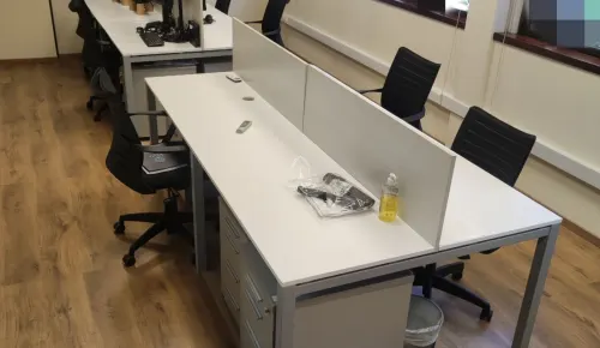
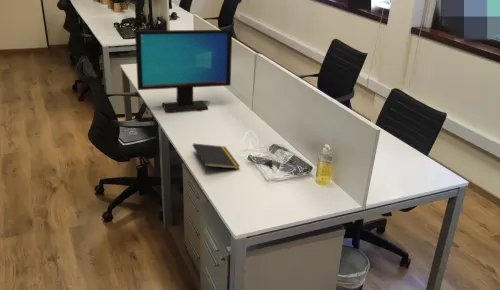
+ notepad [192,143,241,174]
+ computer monitor [134,29,233,113]
